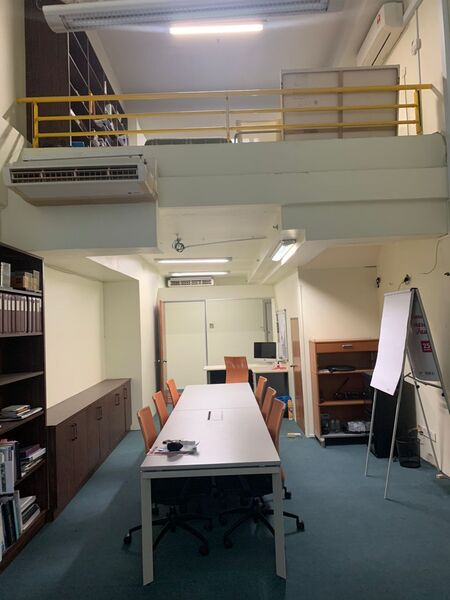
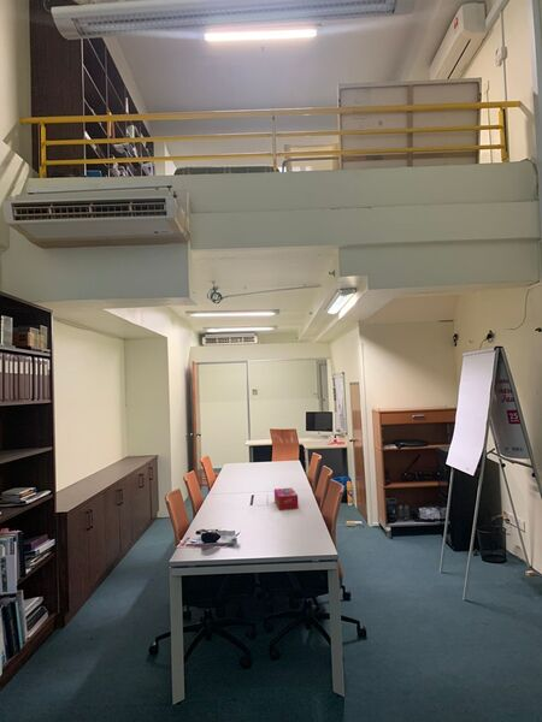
+ tissue box [273,487,300,510]
